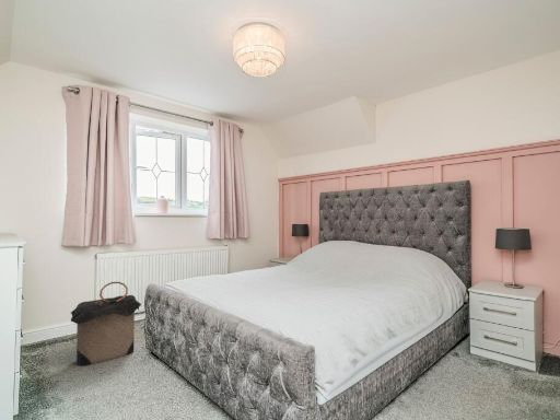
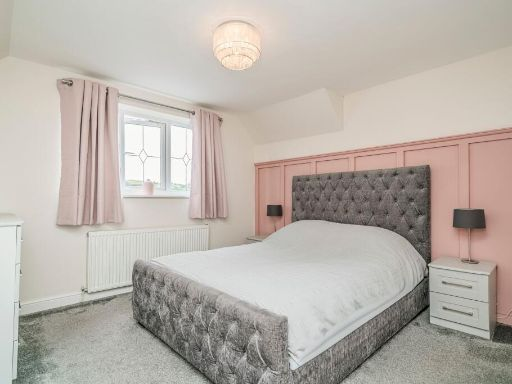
- laundry hamper [70,280,142,366]
